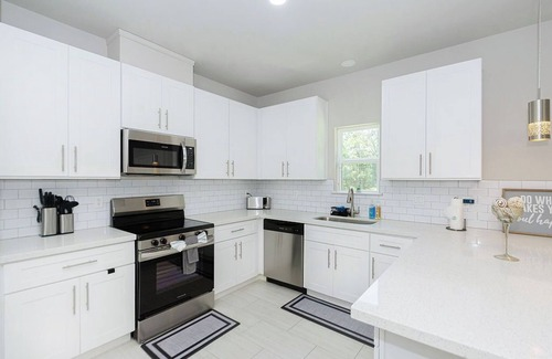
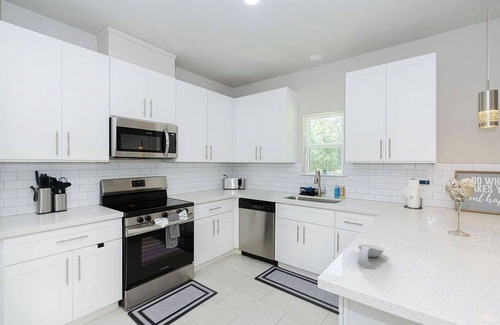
+ spoon rest [356,243,385,268]
